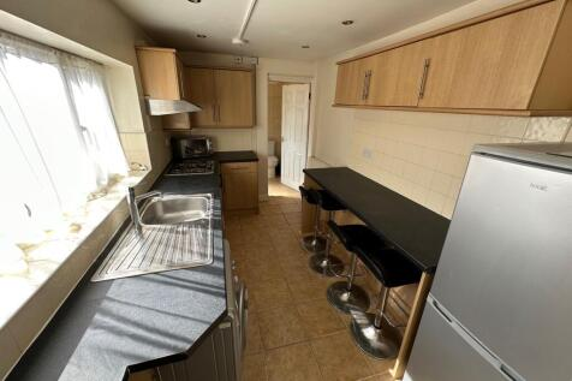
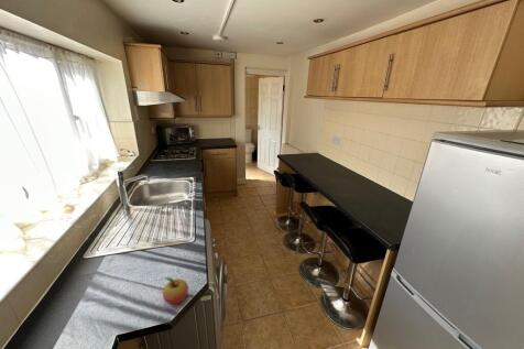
+ fruit [162,276,189,305]
